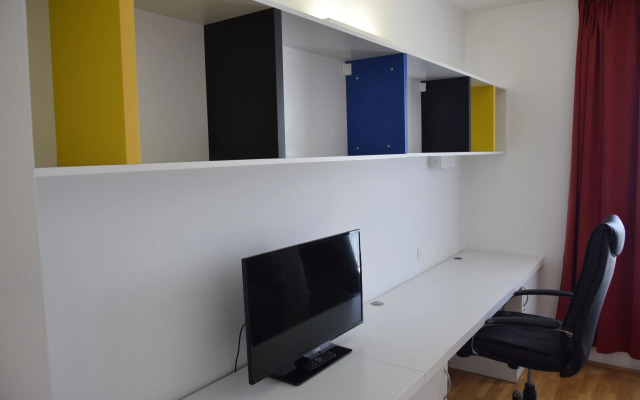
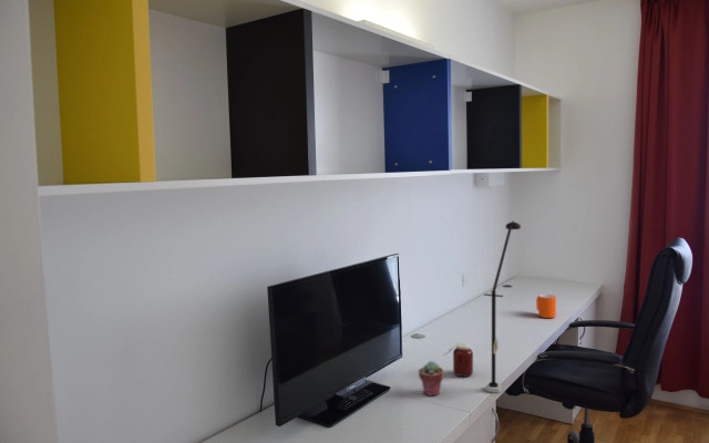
+ jar [443,342,474,378]
+ desk lamp [483,219,522,394]
+ potted succulent [418,360,444,398]
+ mug [535,293,557,319]
